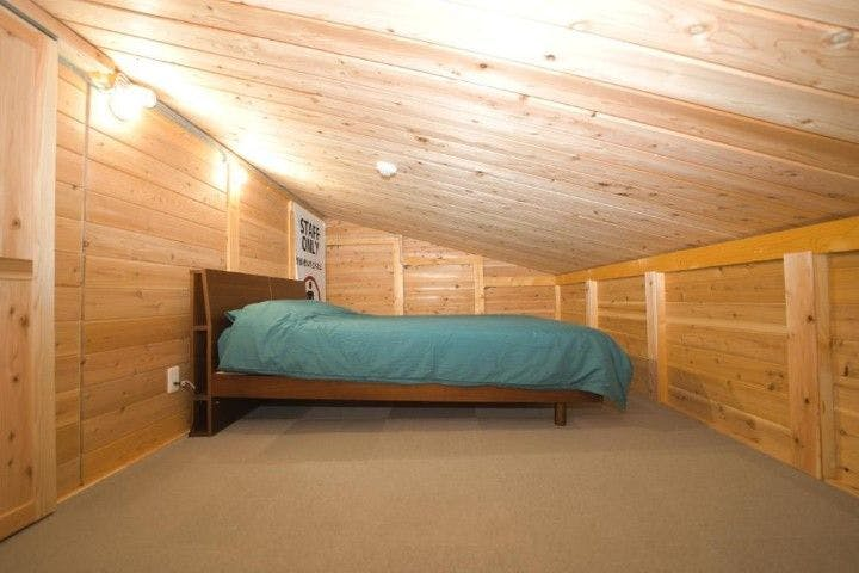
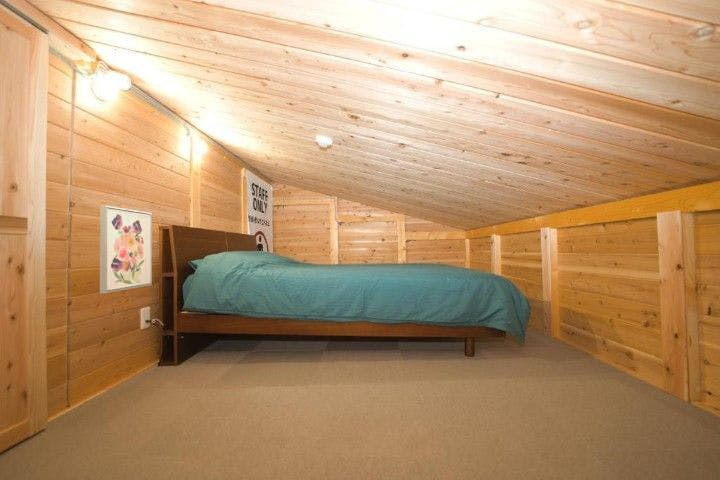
+ wall art [99,205,153,294]
